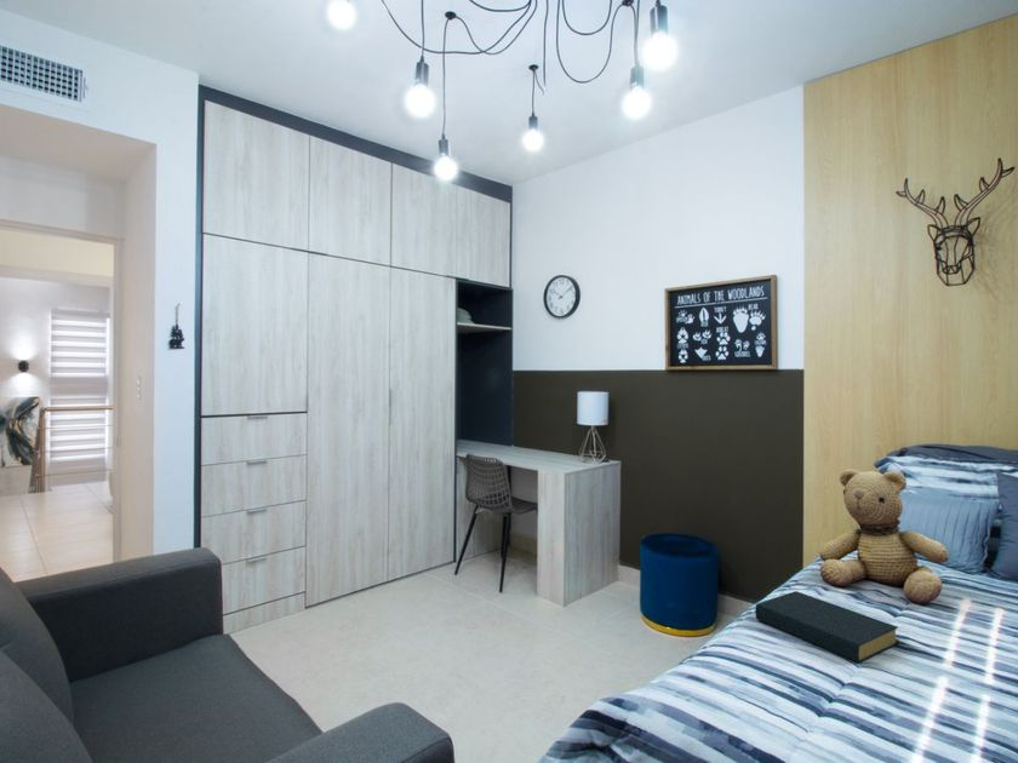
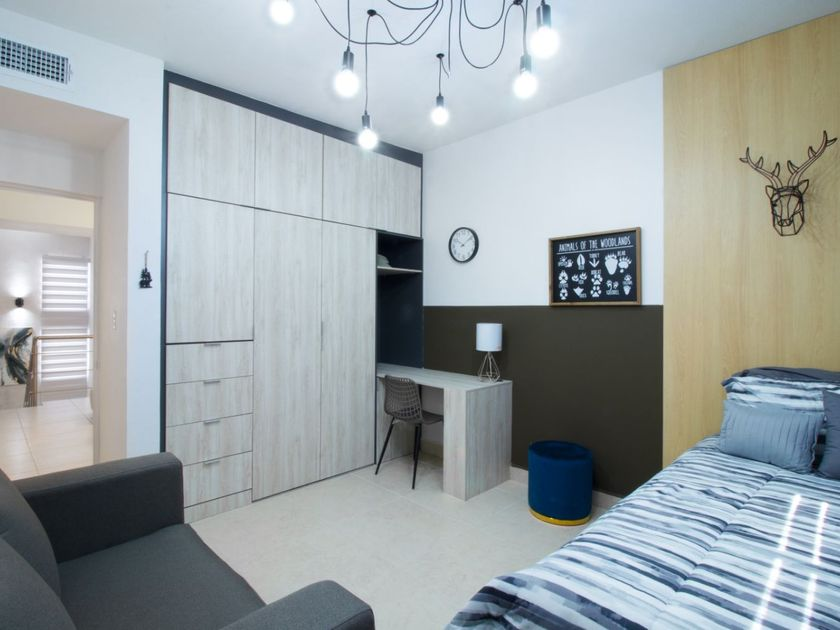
- teddy bear [818,467,950,606]
- hardback book [754,590,899,664]
